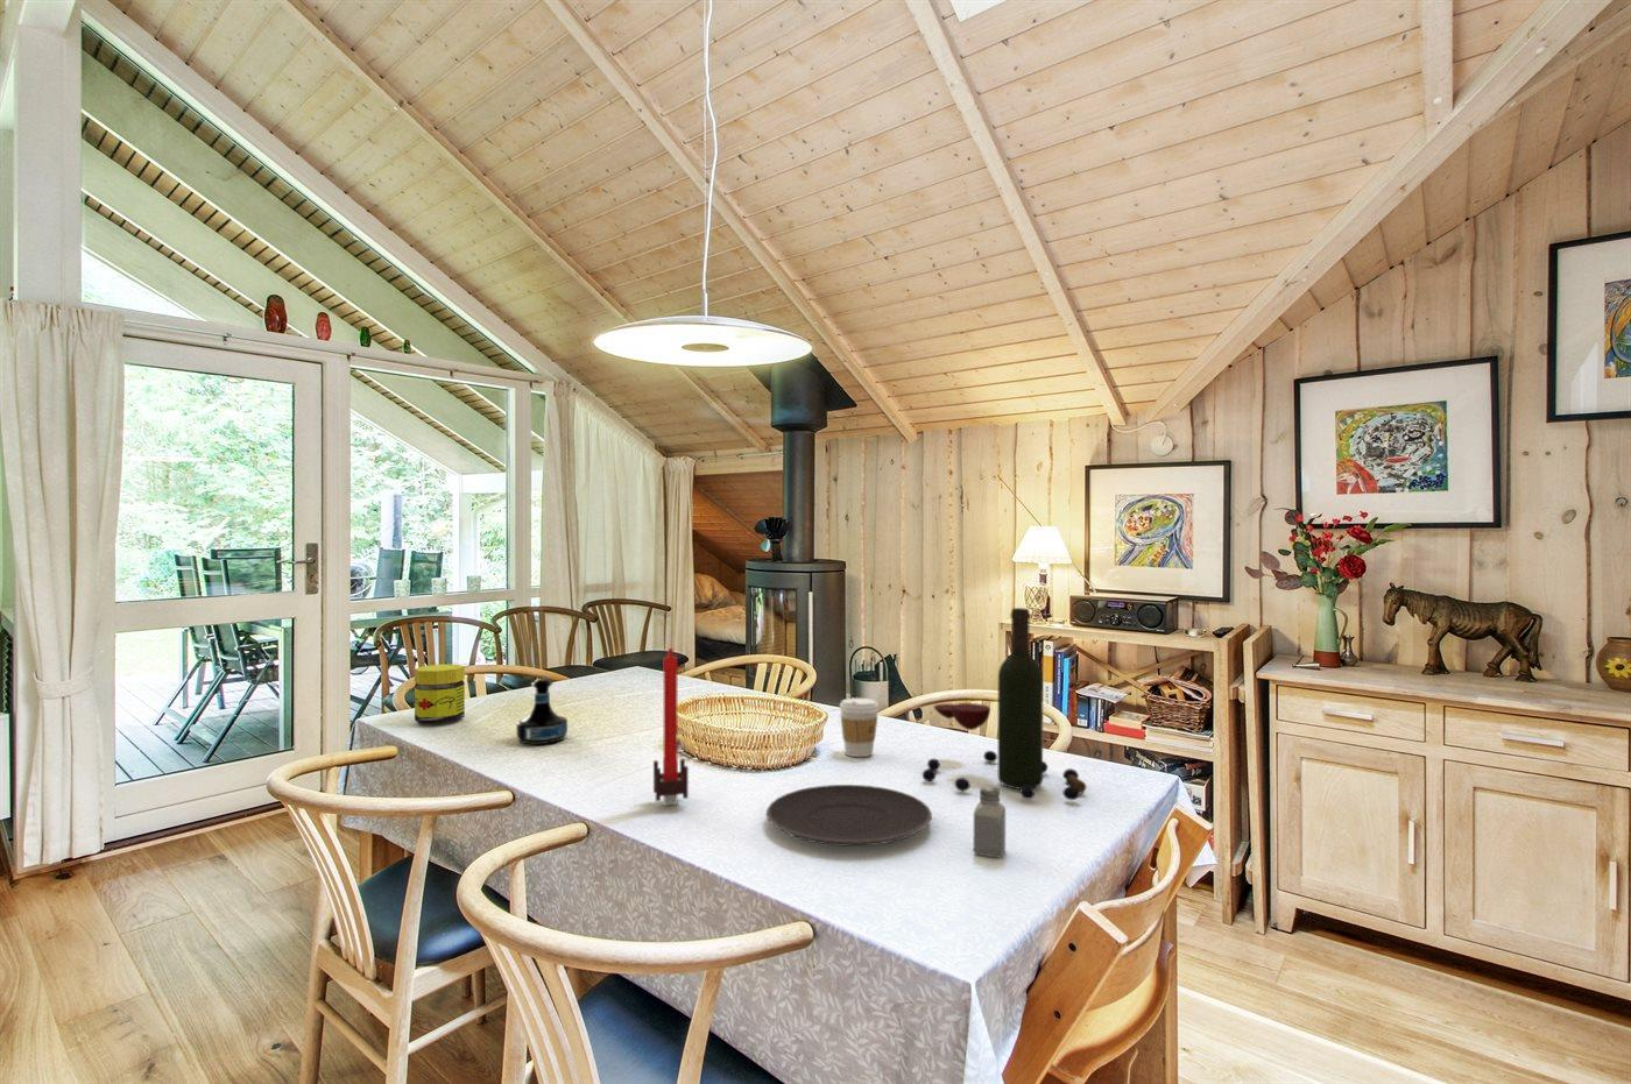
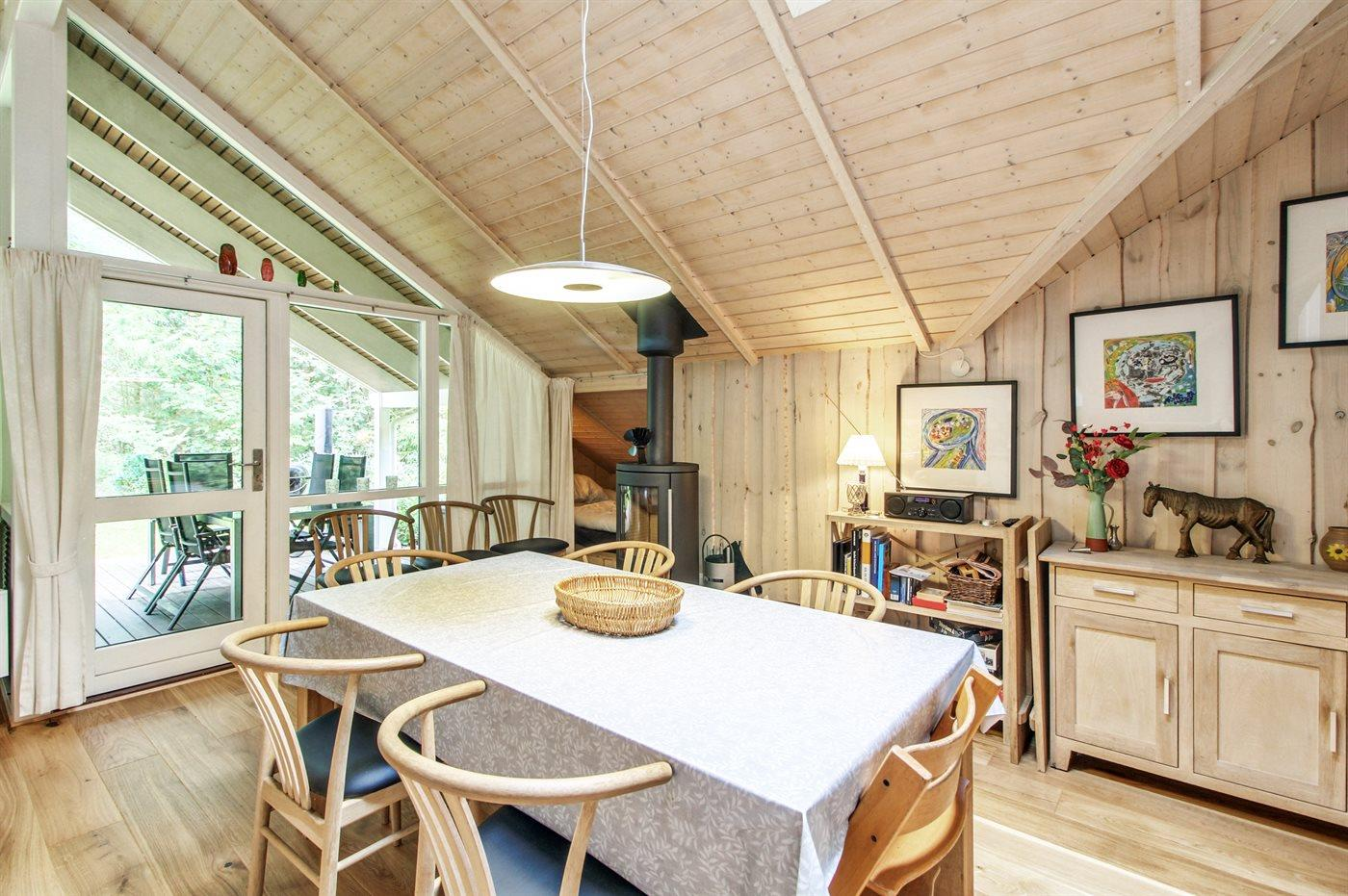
- candle [652,647,690,806]
- wine bottle [922,606,1087,801]
- coffee cup [838,697,881,759]
- jar [414,664,466,726]
- tequila bottle [515,678,569,745]
- plate [766,784,933,848]
- saltshaker [973,784,1007,859]
